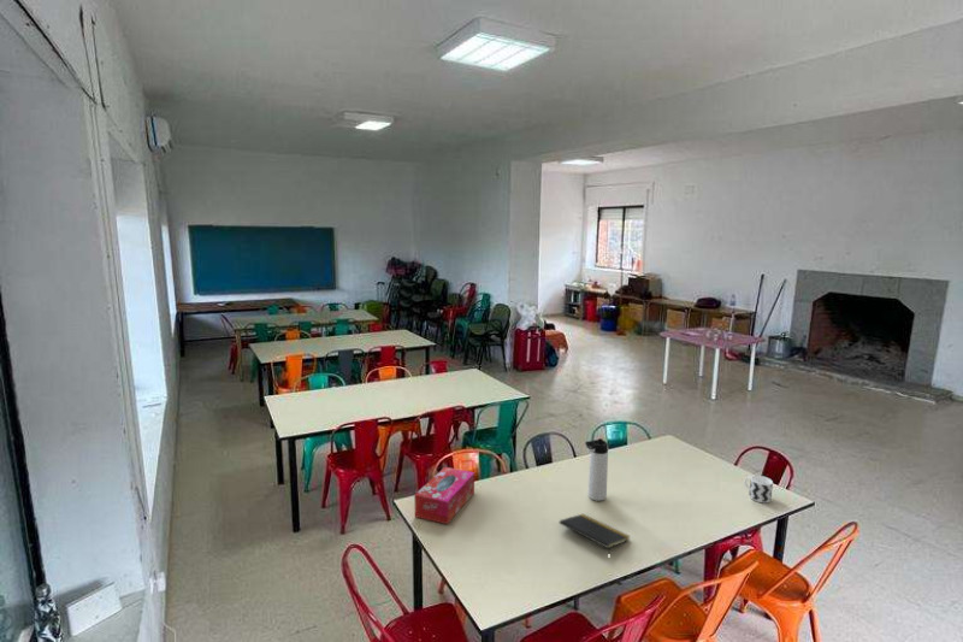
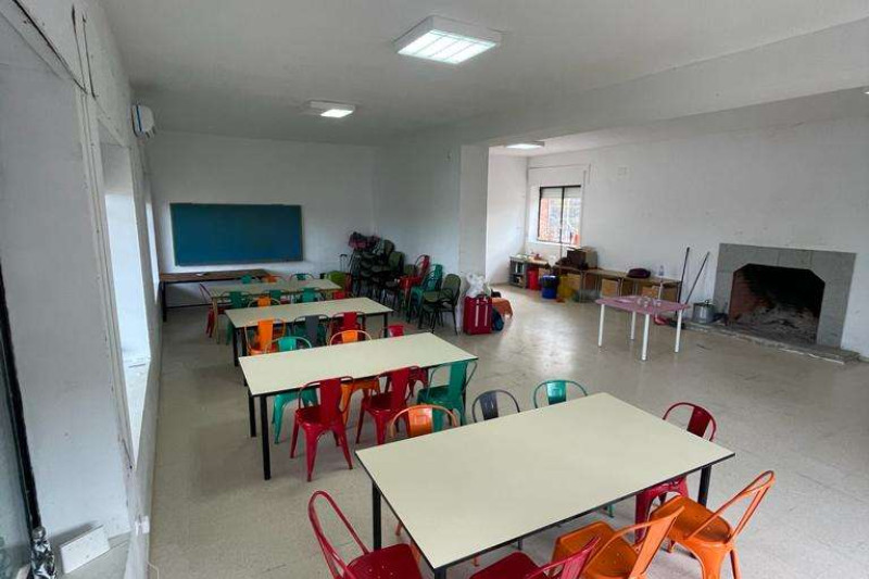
- cup [743,475,774,503]
- tissue box [413,466,475,525]
- notepad [559,513,632,553]
- thermos bottle [584,437,609,502]
